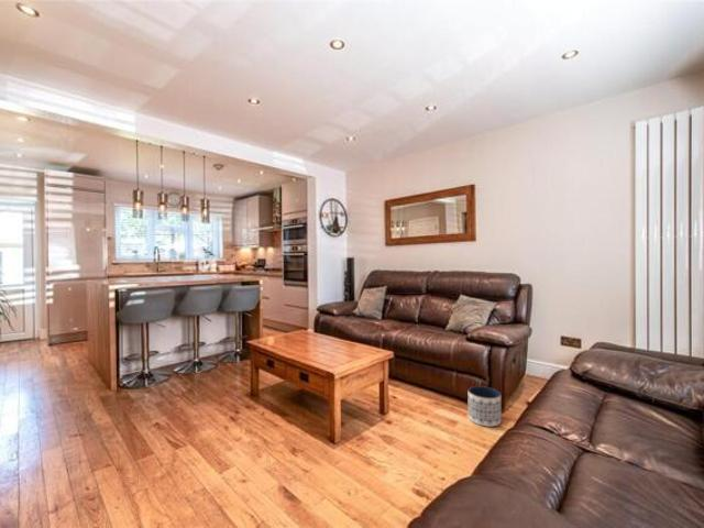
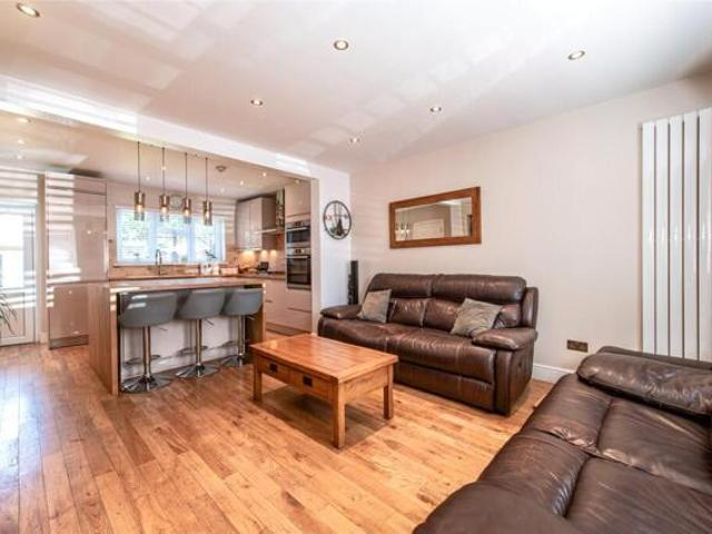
- planter [468,385,502,428]
